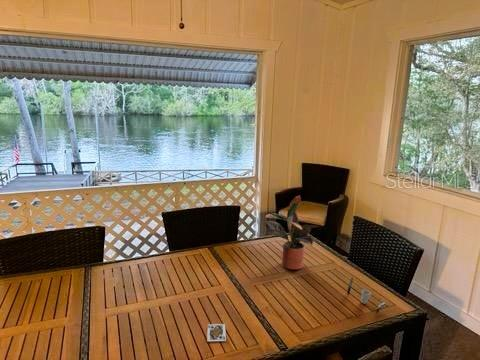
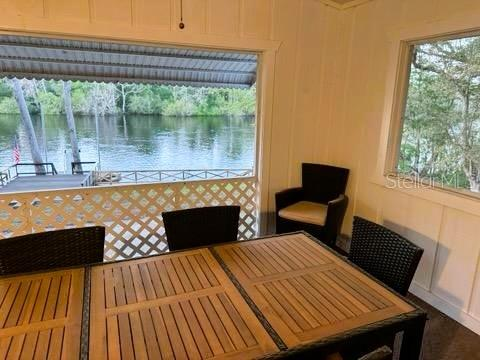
- potted plant [264,194,321,271]
- card [206,323,227,342]
- cup [346,276,387,314]
